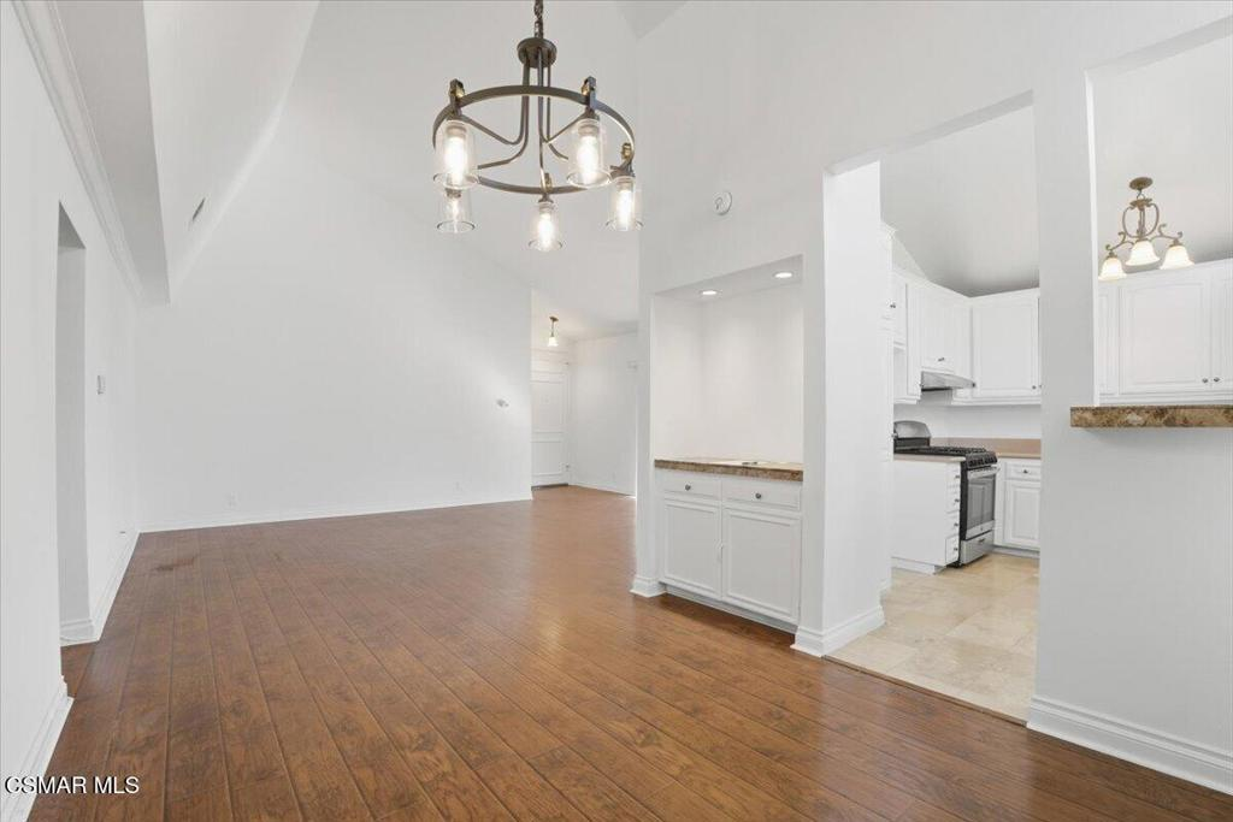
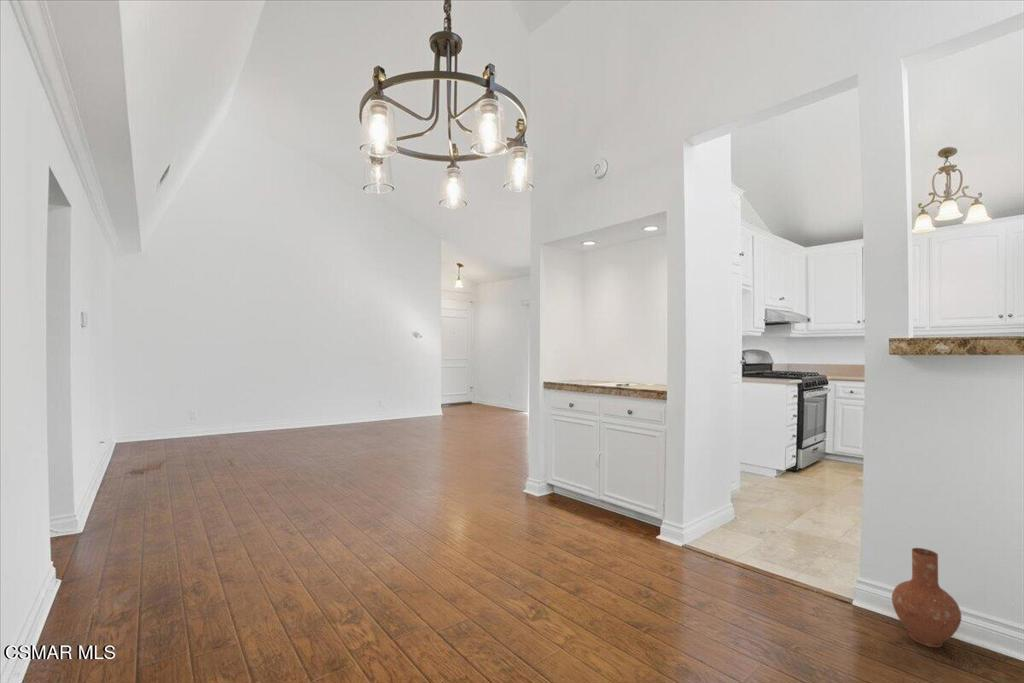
+ vase [891,547,962,648]
